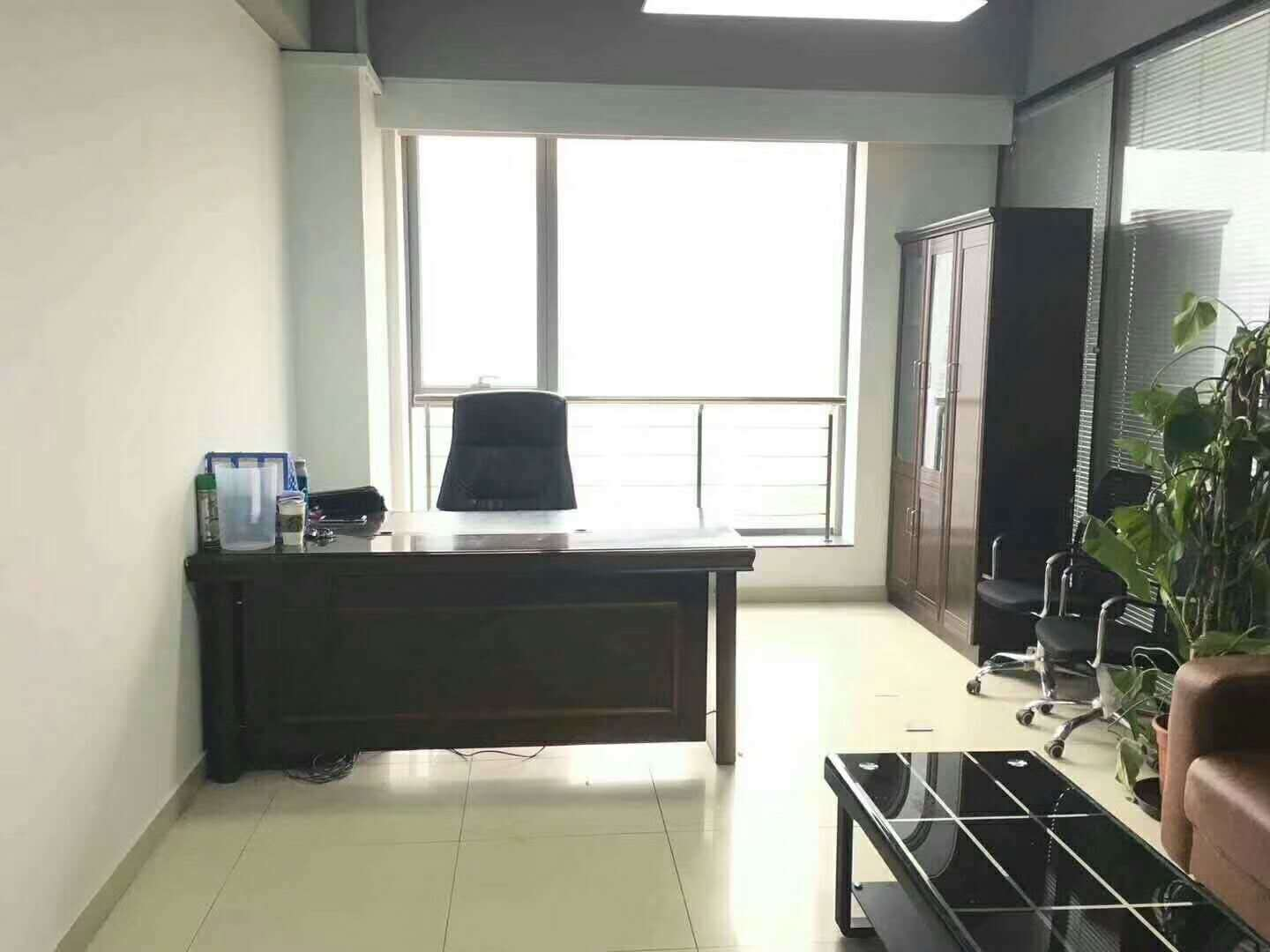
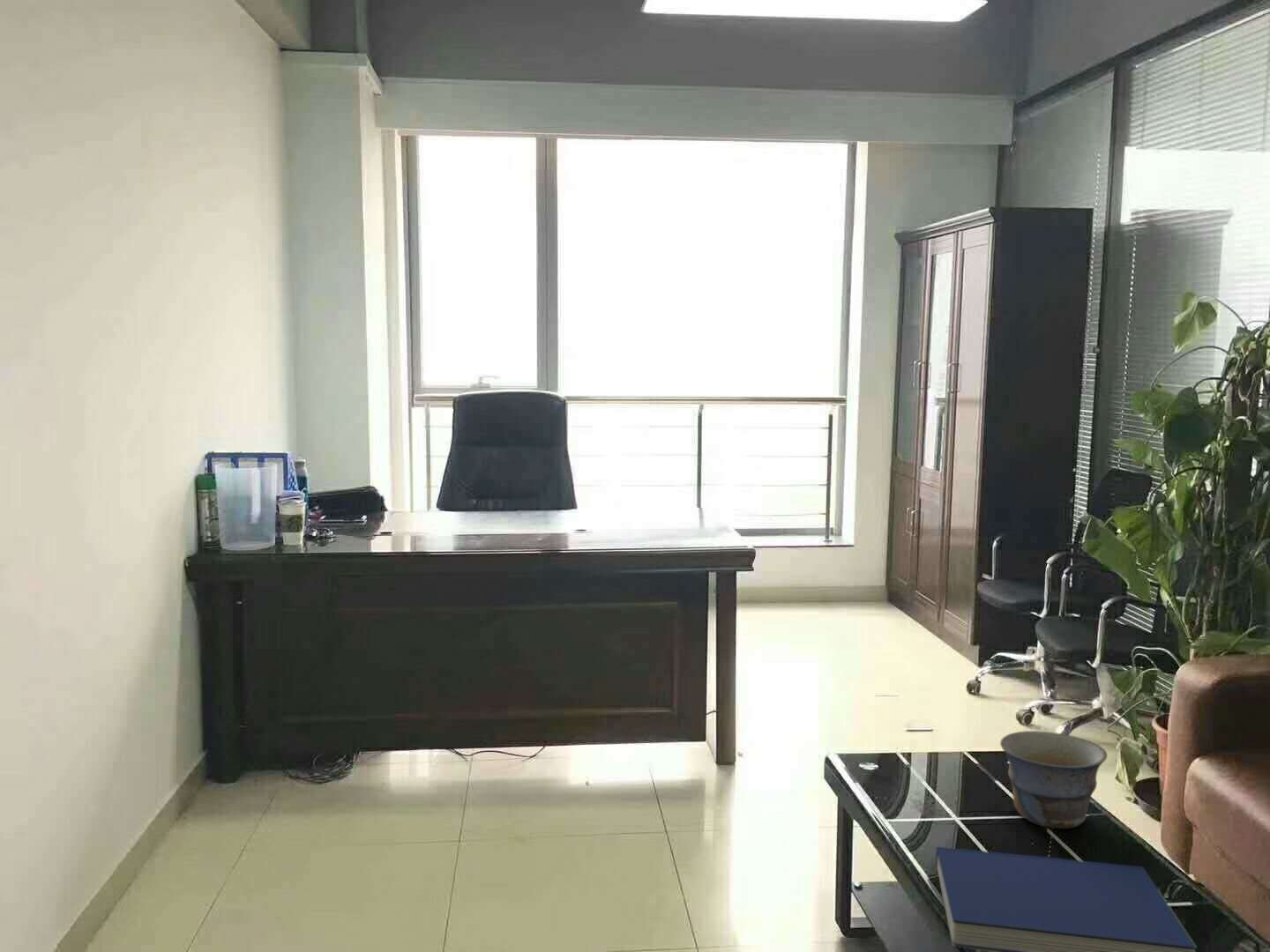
+ bowl [999,730,1109,829]
+ book [935,846,1198,952]
